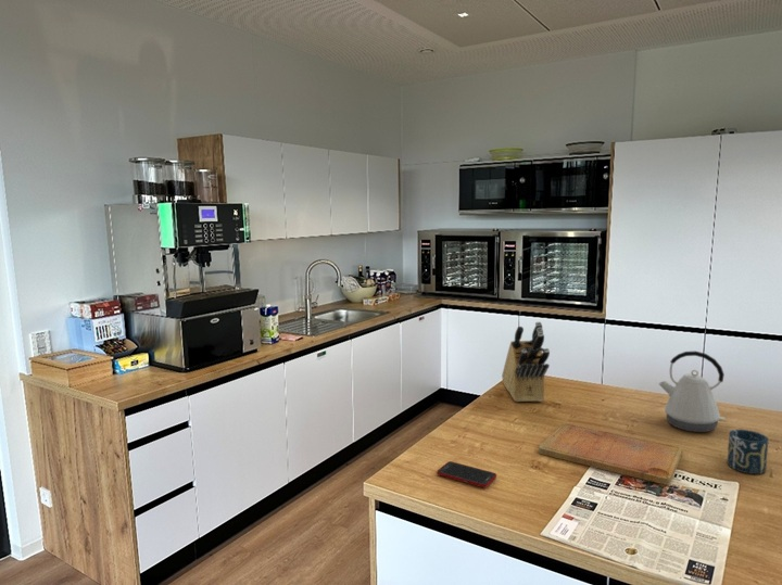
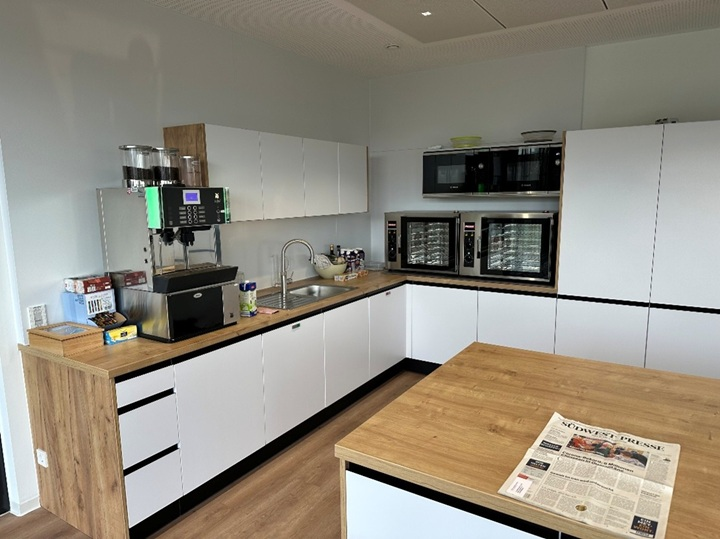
- cup [727,429,769,475]
- kettle [657,349,727,433]
- cutting board [538,422,684,486]
- cell phone [436,460,497,488]
- knife block [501,320,551,403]
